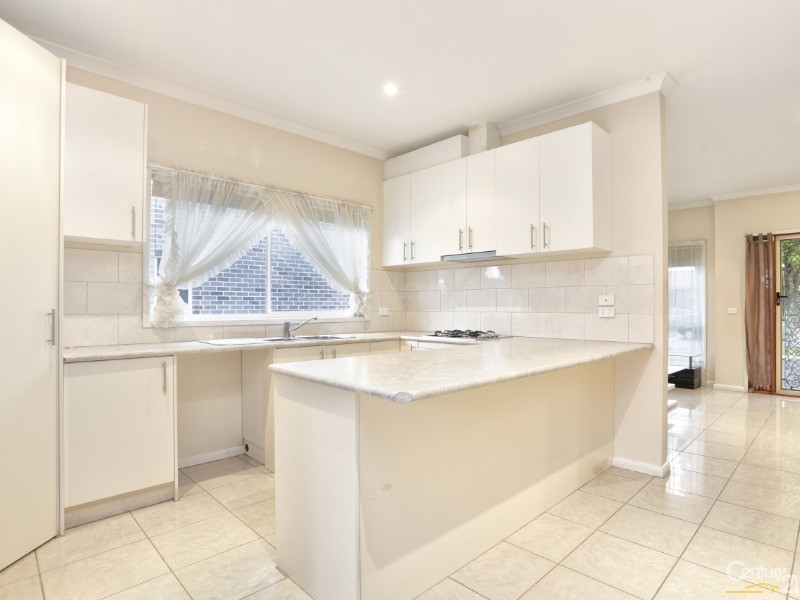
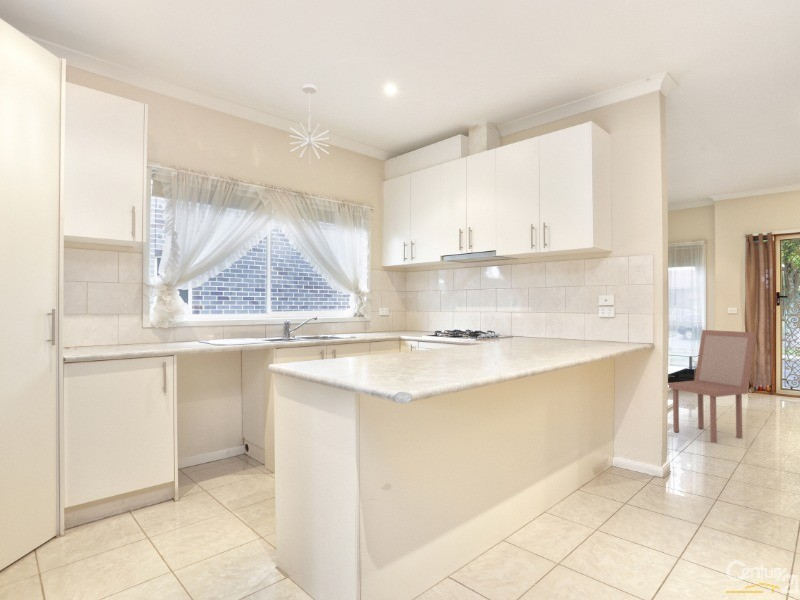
+ dining chair [667,329,757,444]
+ pendant light [288,83,331,165]
